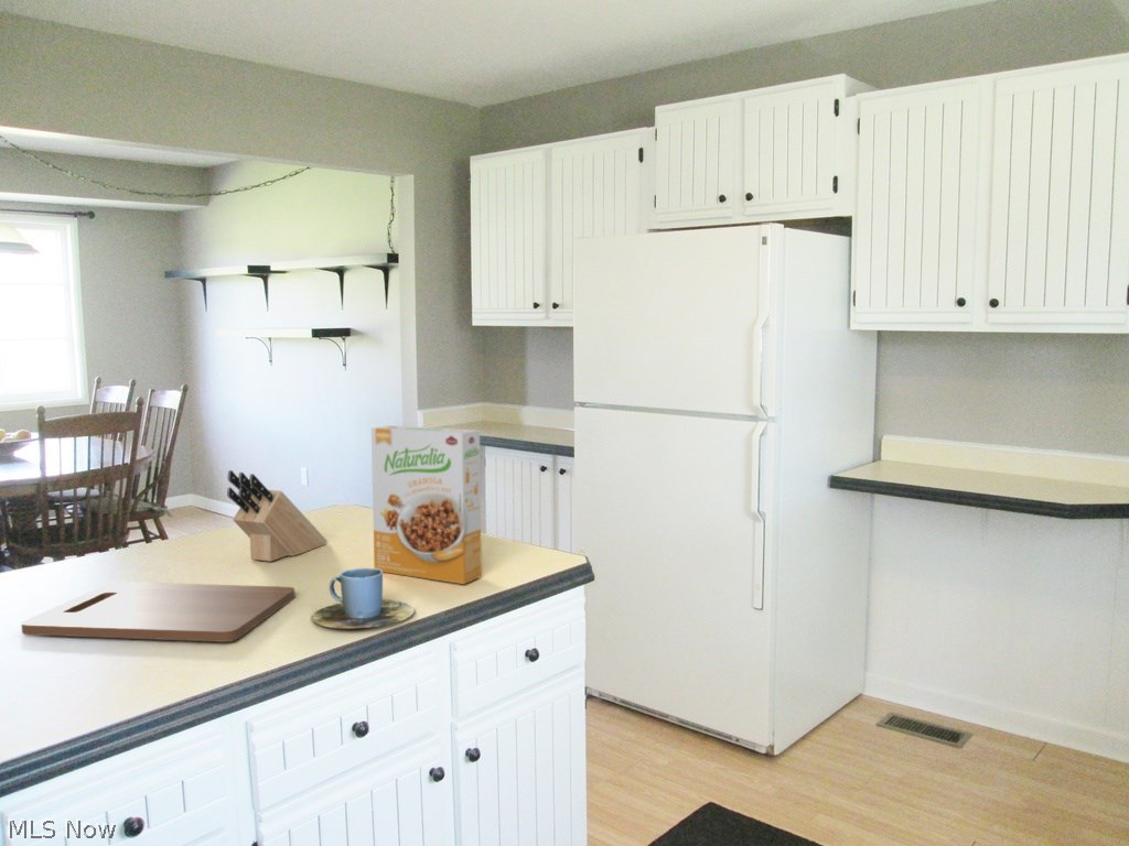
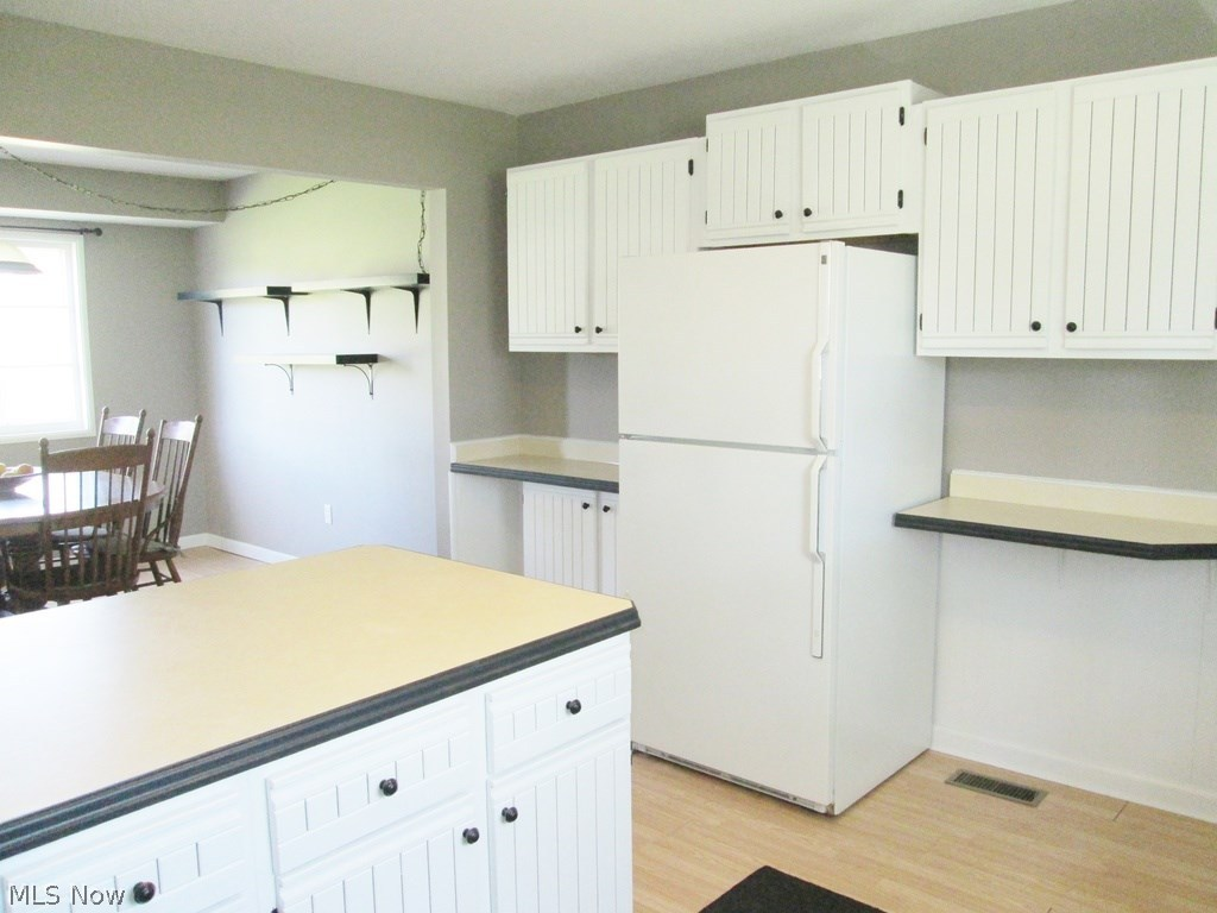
- cutting board [20,581,297,643]
- knife block [226,469,329,563]
- cereal box [370,424,483,585]
- cup [310,567,416,629]
